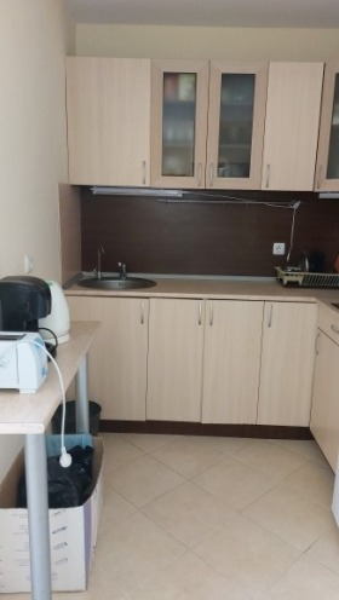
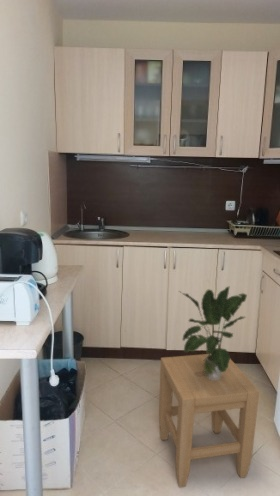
+ stool [158,353,260,489]
+ potted plant [178,285,248,380]
